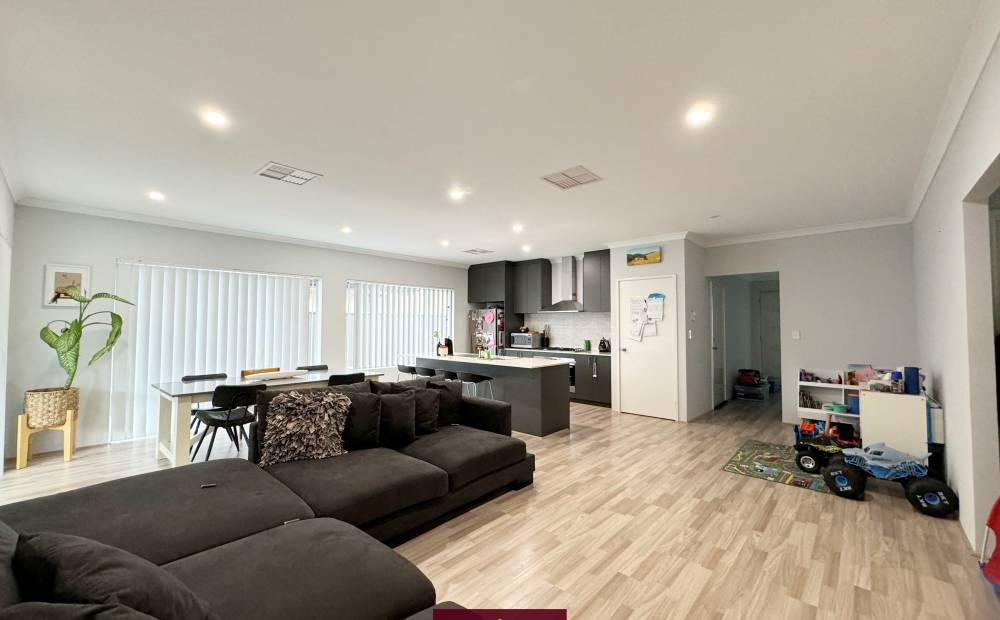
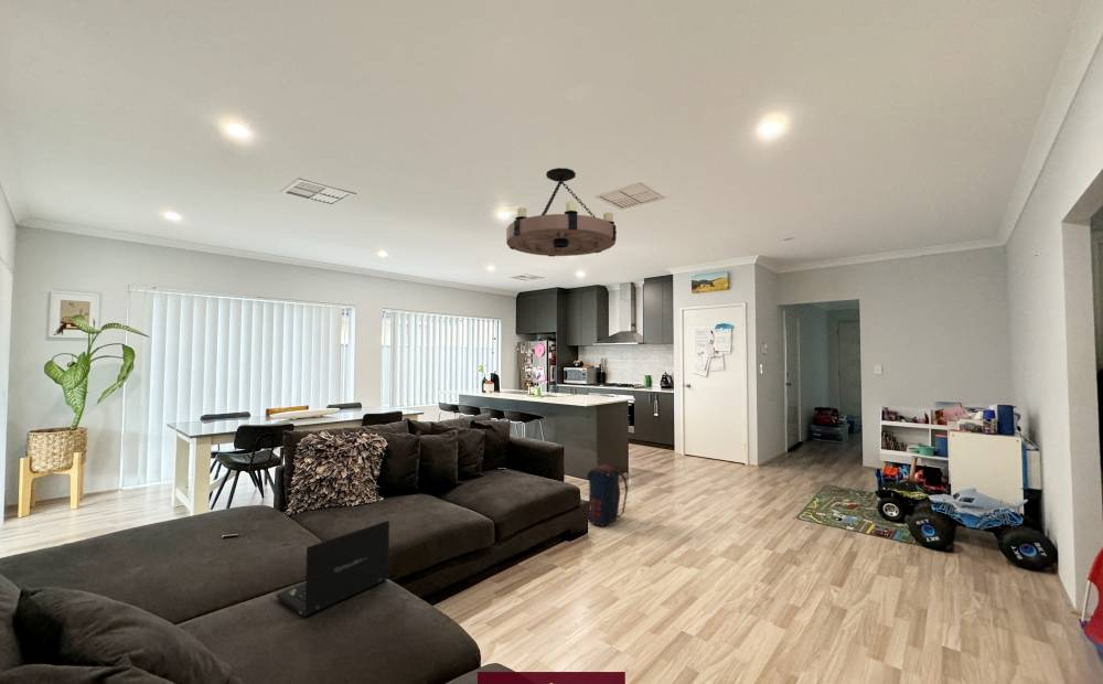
+ chandelier [505,167,618,257]
+ satchel [586,463,629,527]
+ laptop [275,520,390,618]
